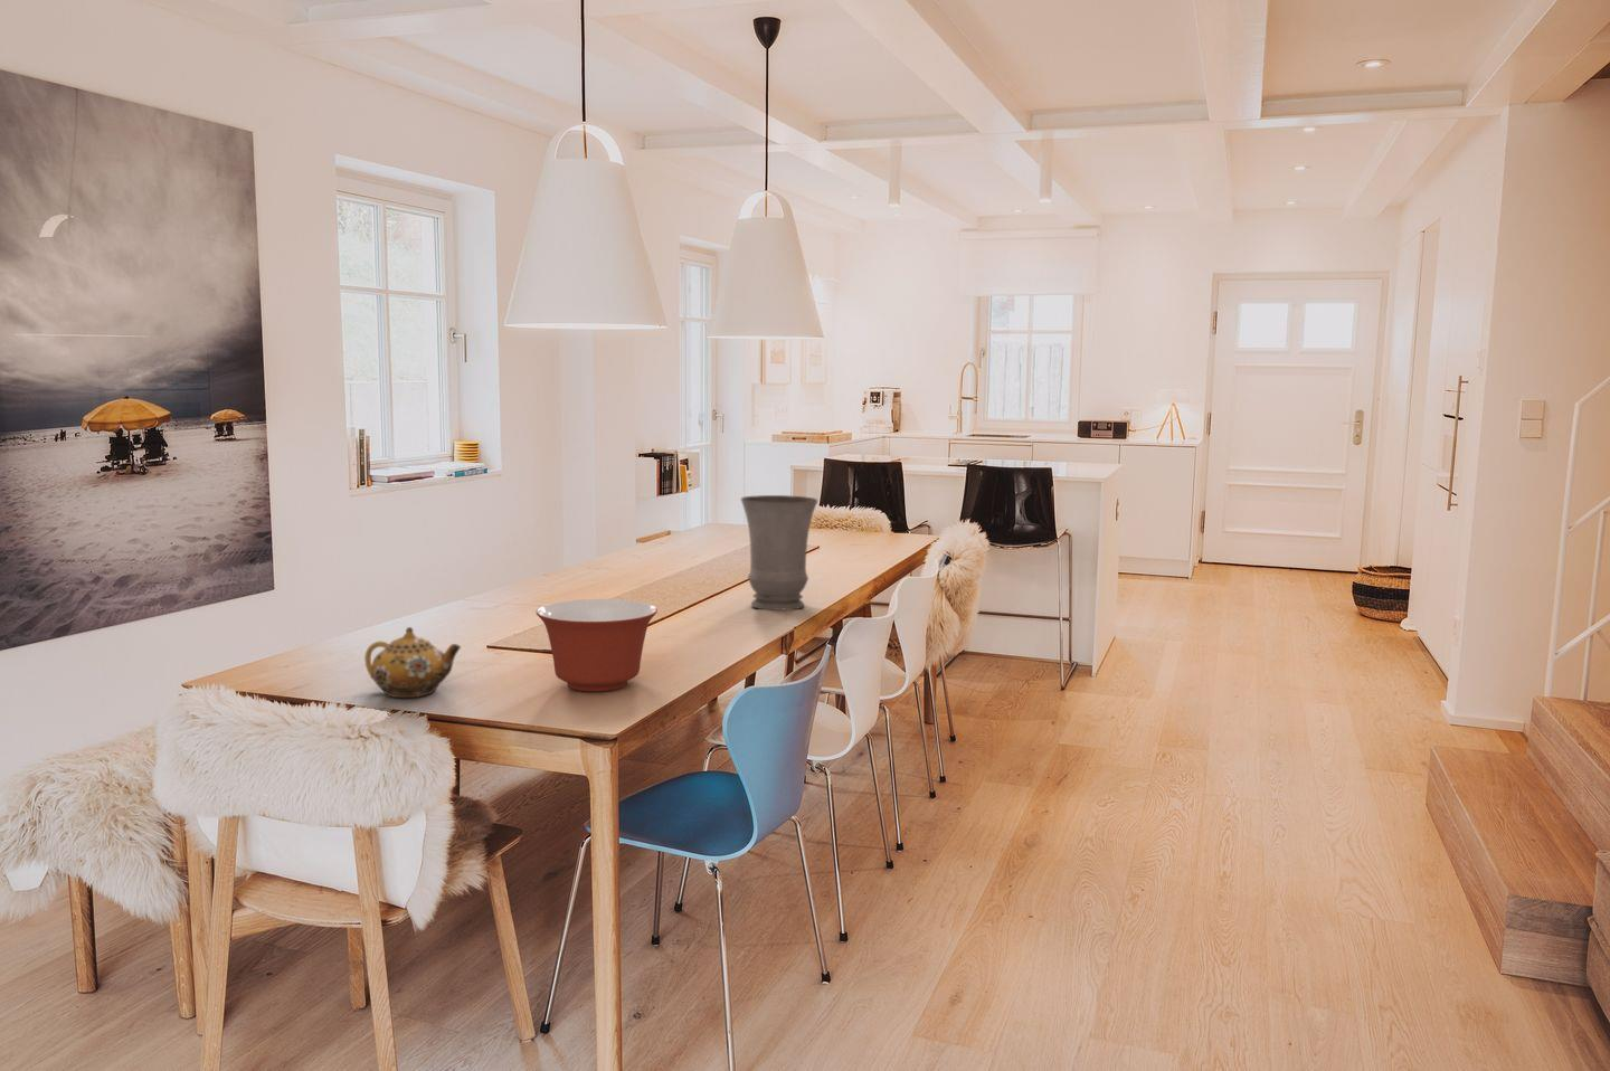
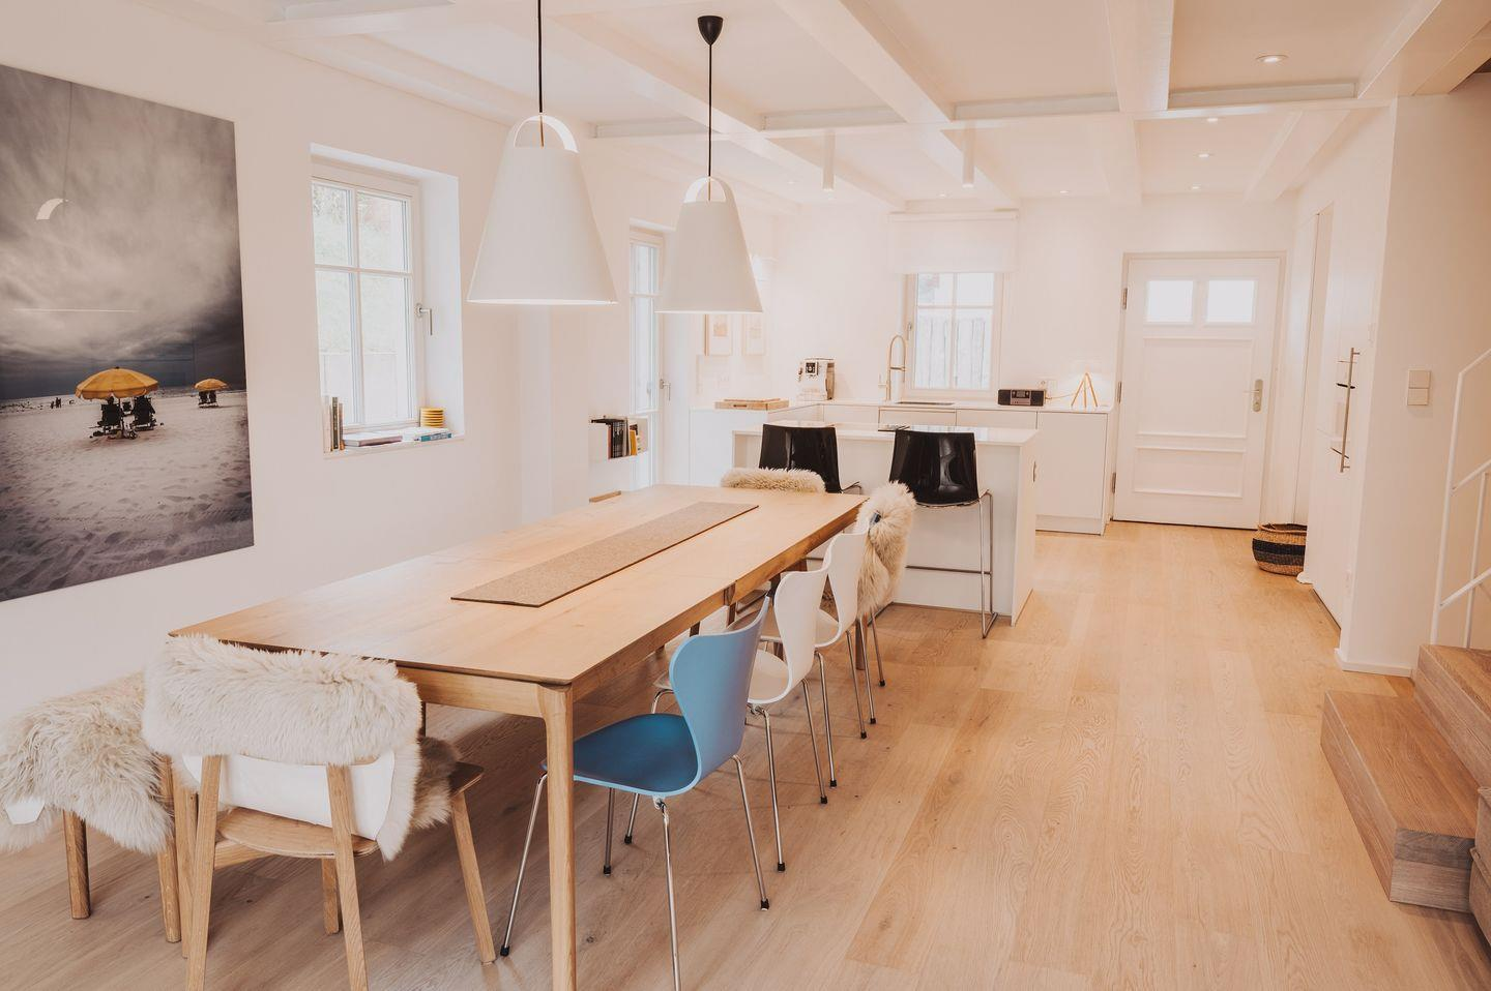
- vase [739,494,819,612]
- mixing bowl [534,598,659,692]
- teapot [363,626,461,699]
